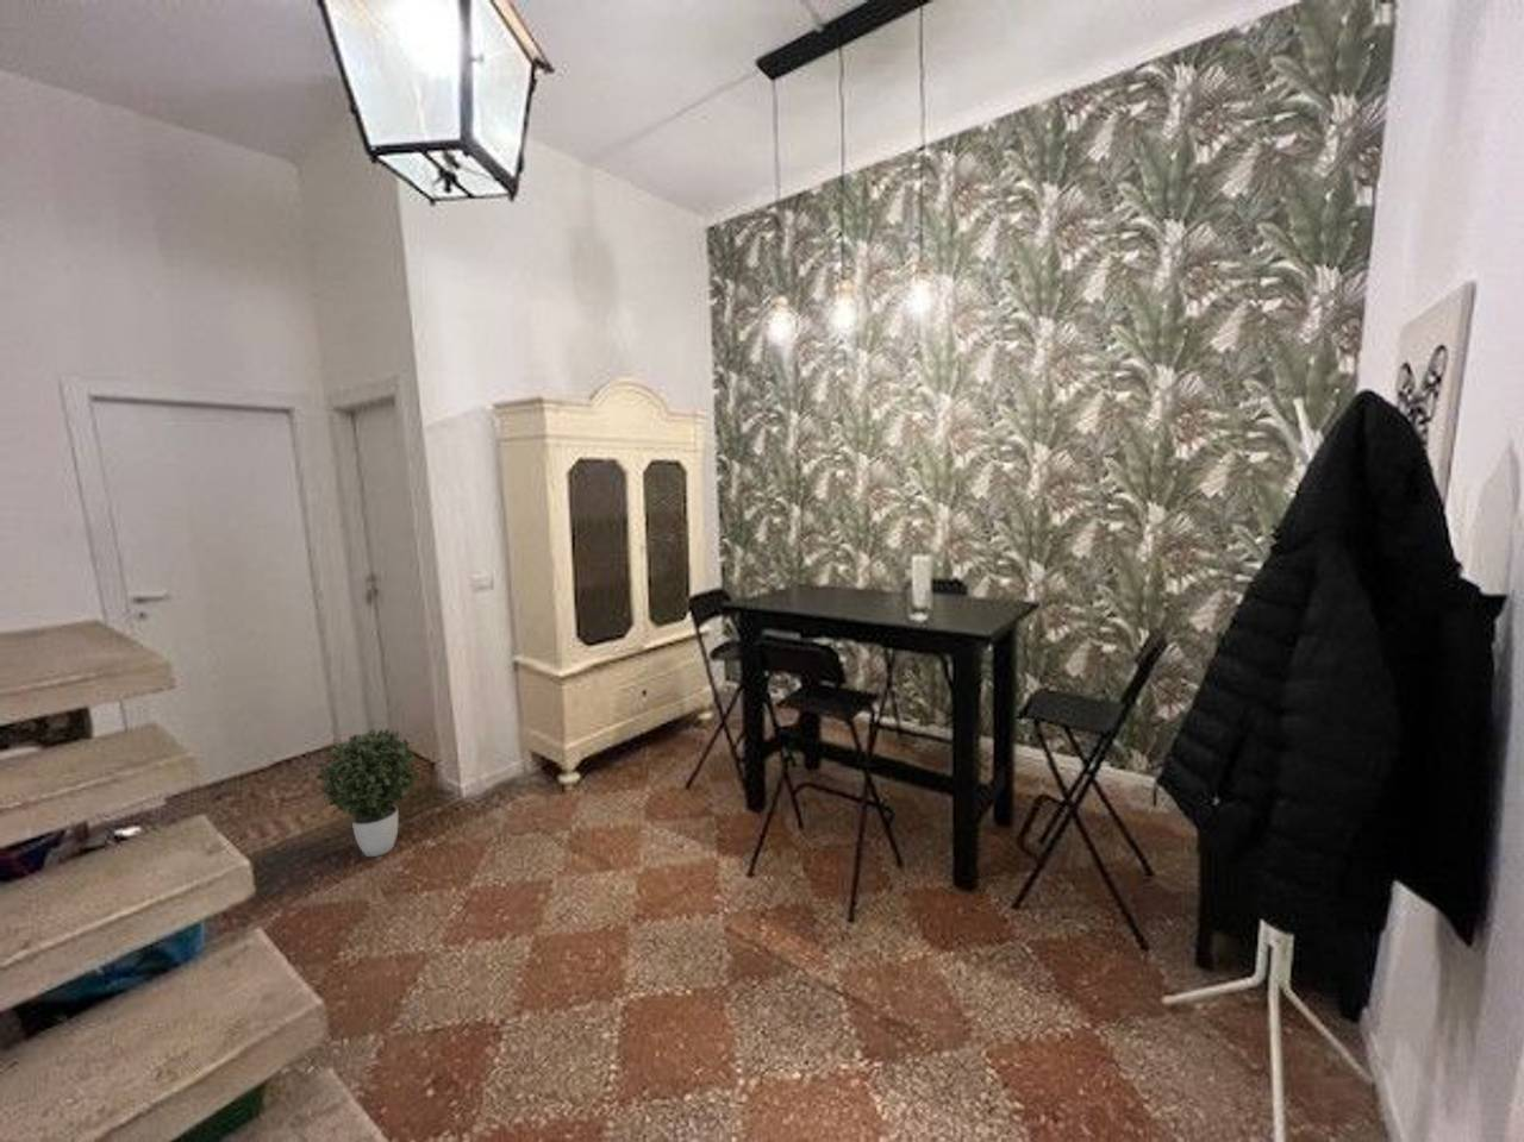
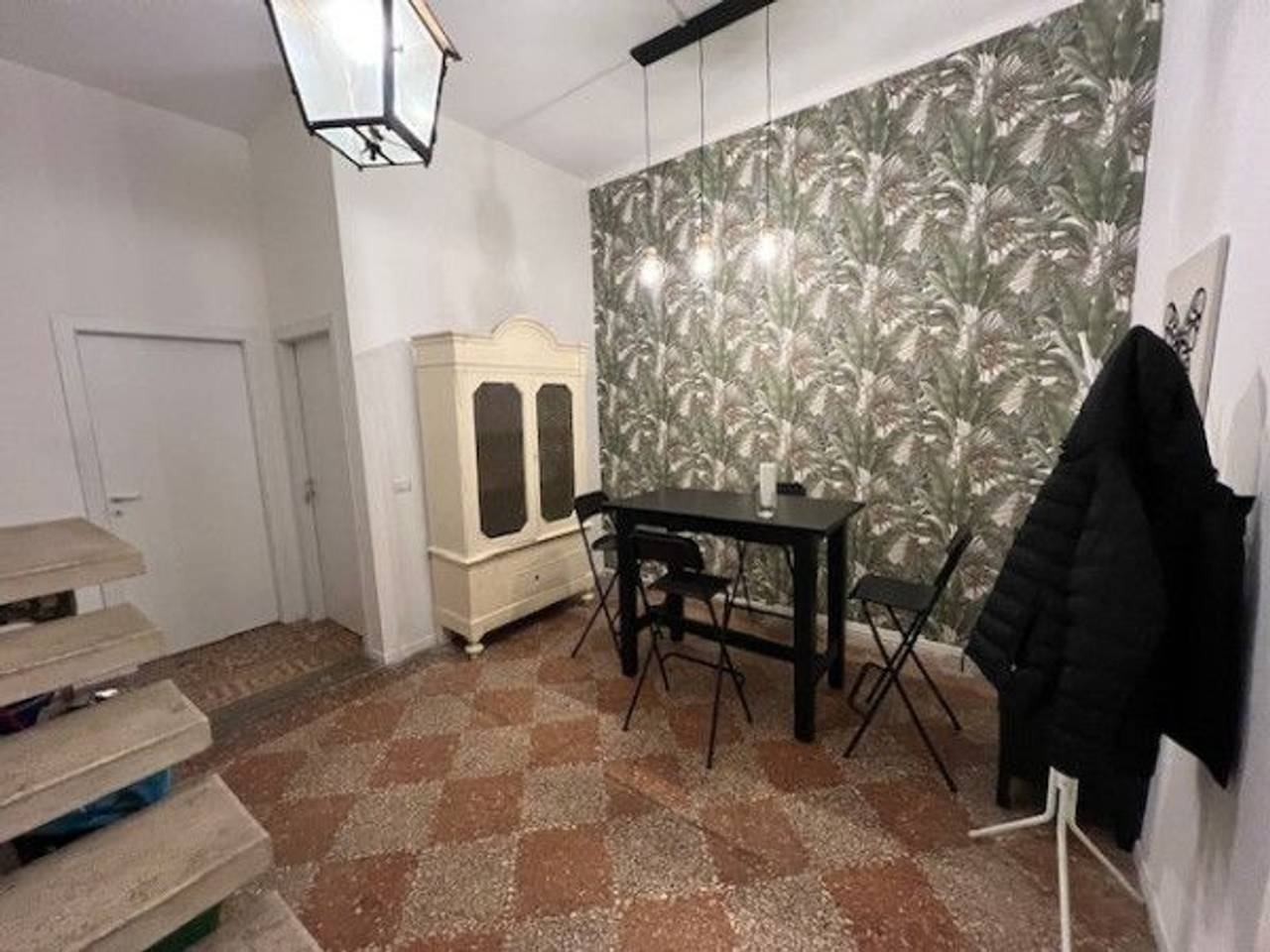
- potted plant [316,727,422,858]
